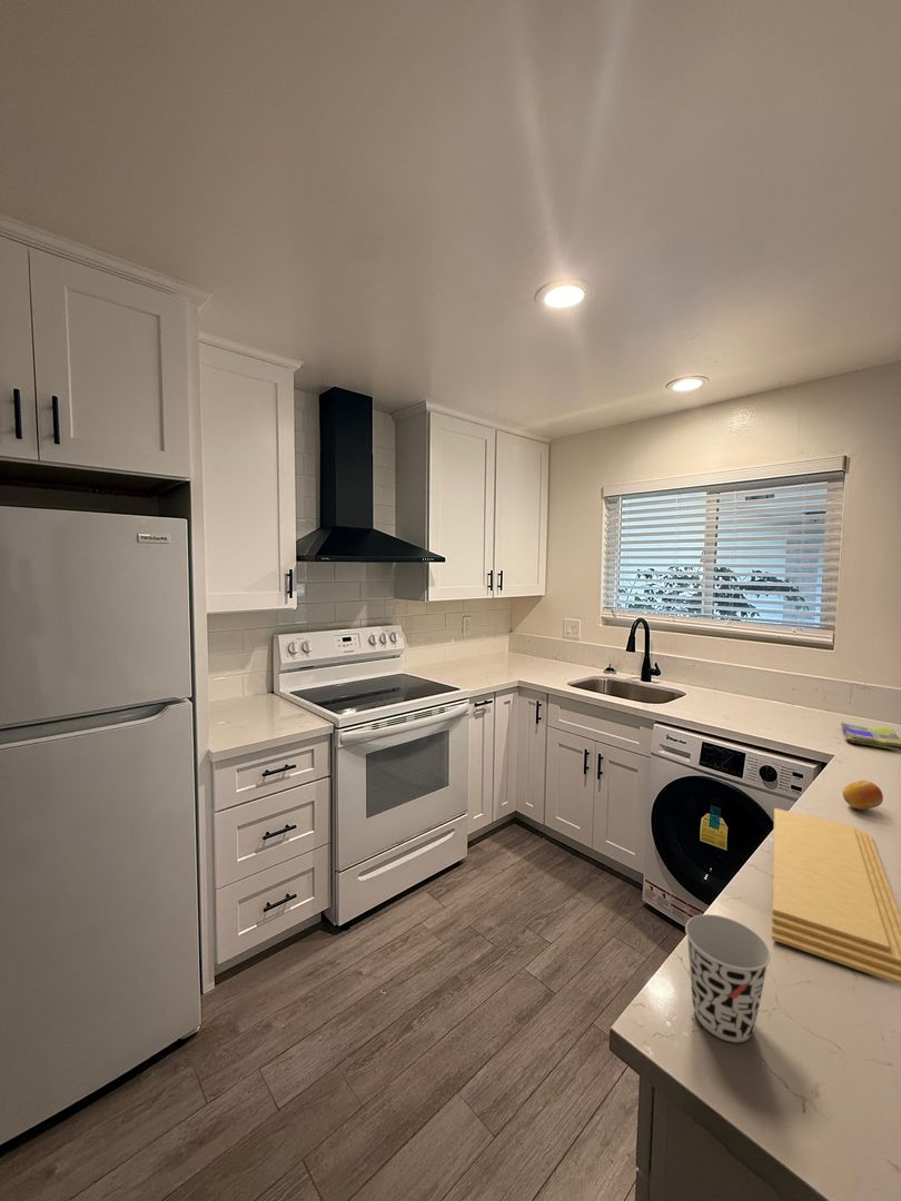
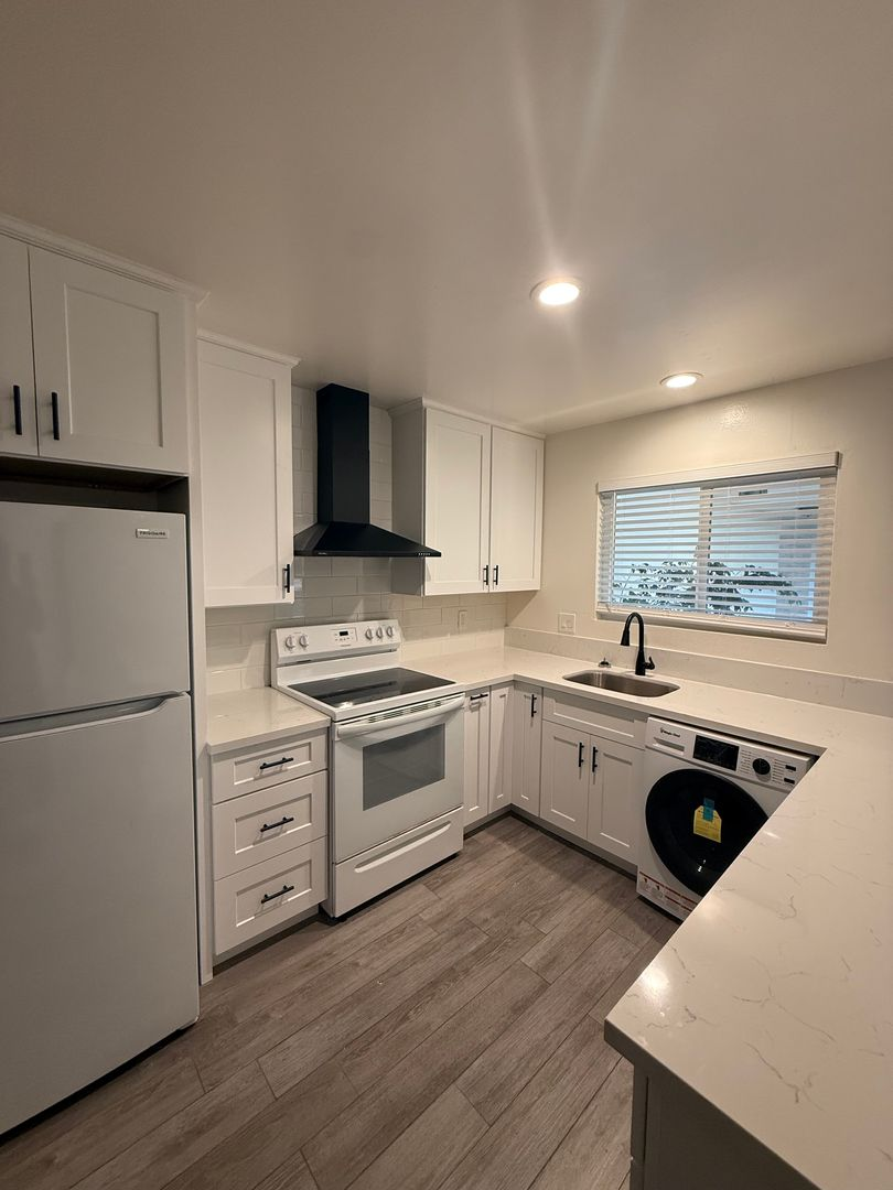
- cup [684,913,772,1043]
- cutting board [771,807,901,986]
- dish towel [840,722,901,752]
- fruit [842,780,884,811]
